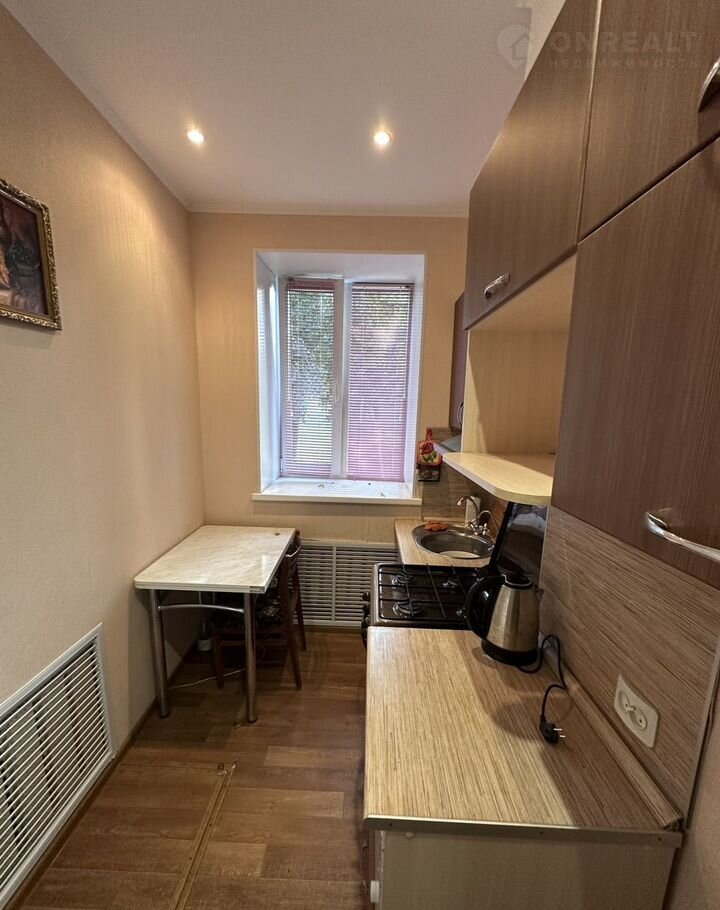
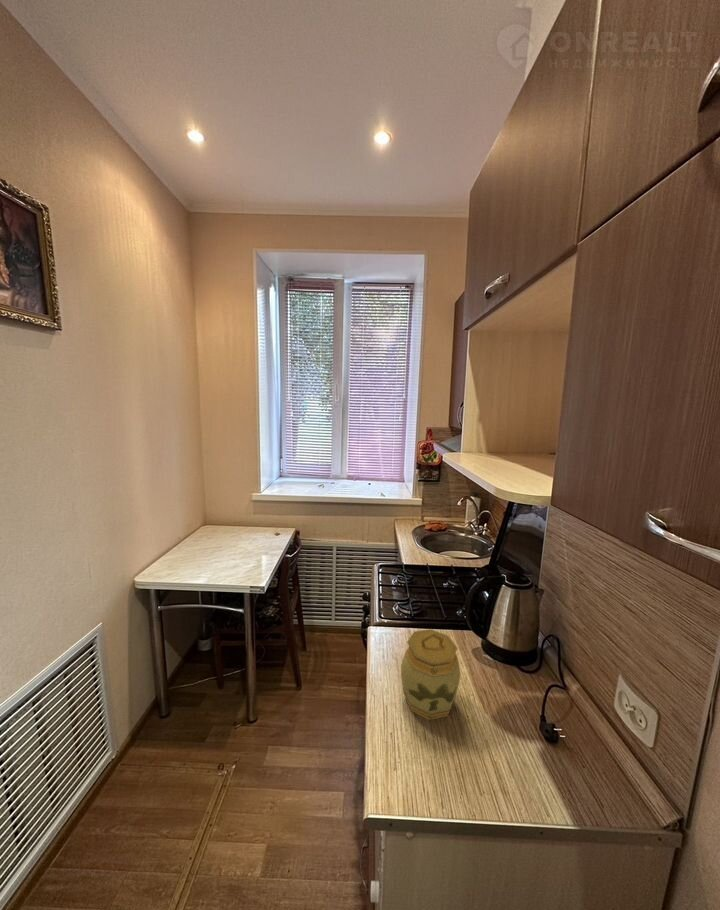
+ jar [400,628,461,721]
